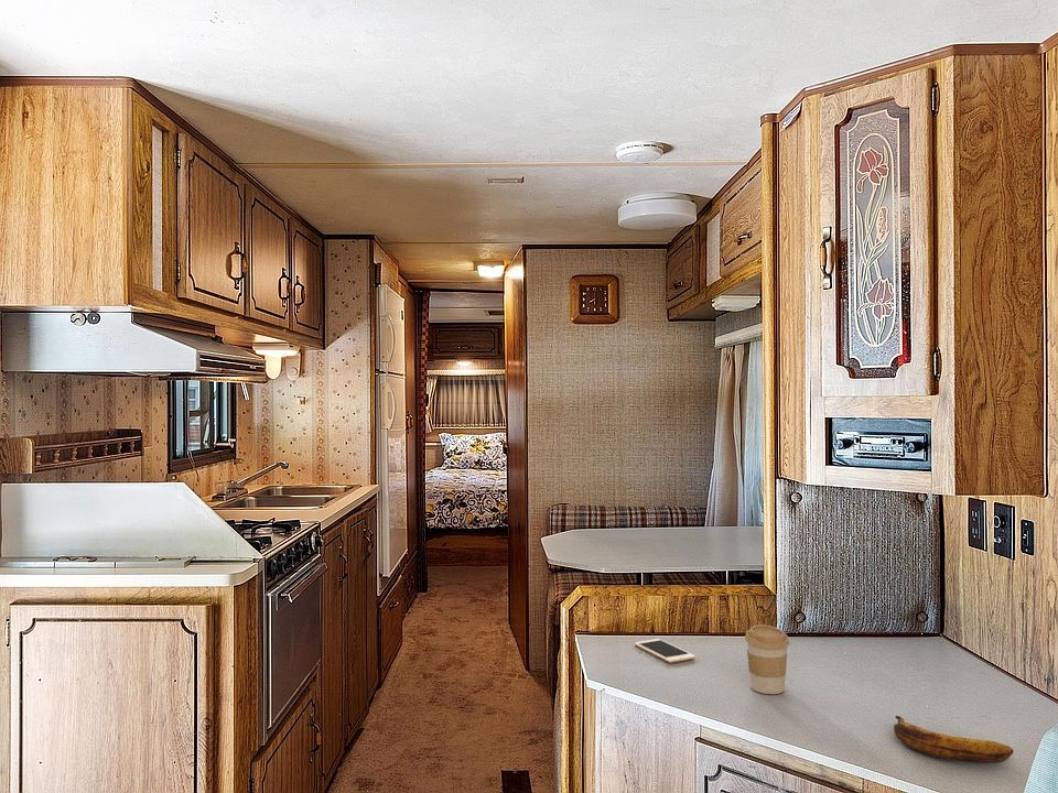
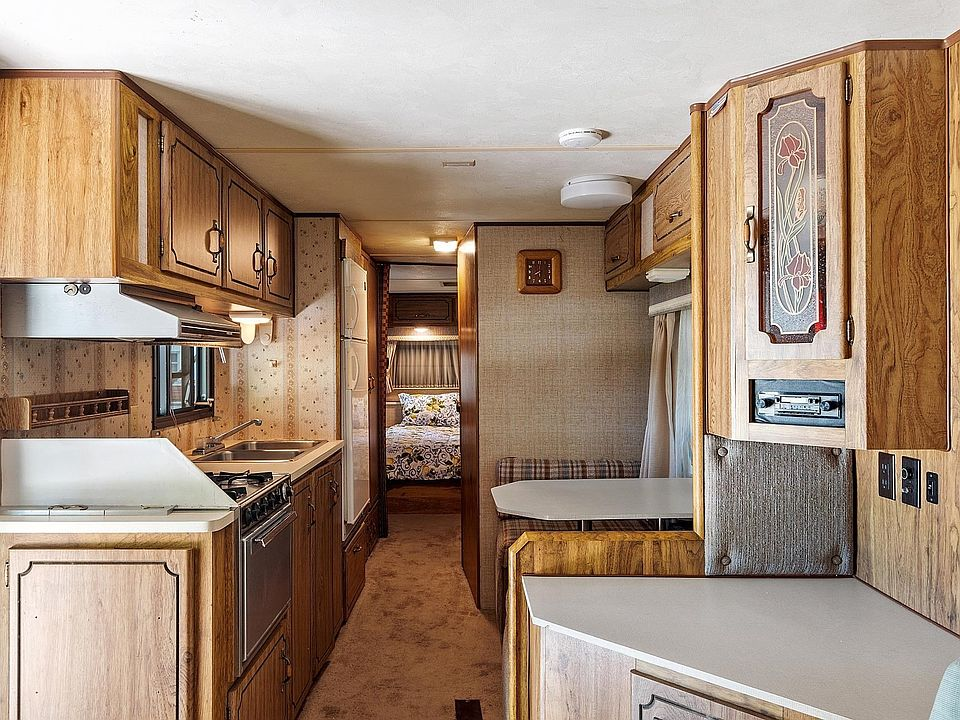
- banana [893,715,1014,764]
- coffee cup [744,624,790,695]
- cell phone [634,638,697,663]
